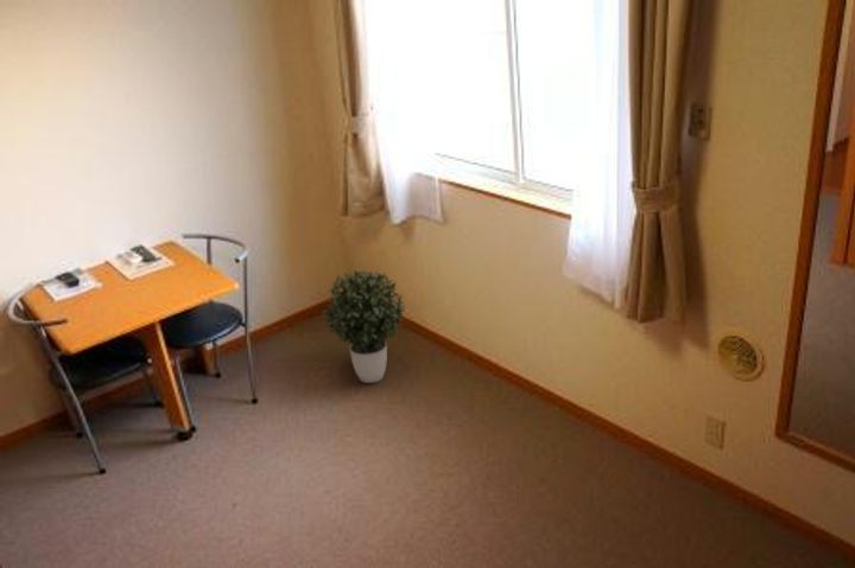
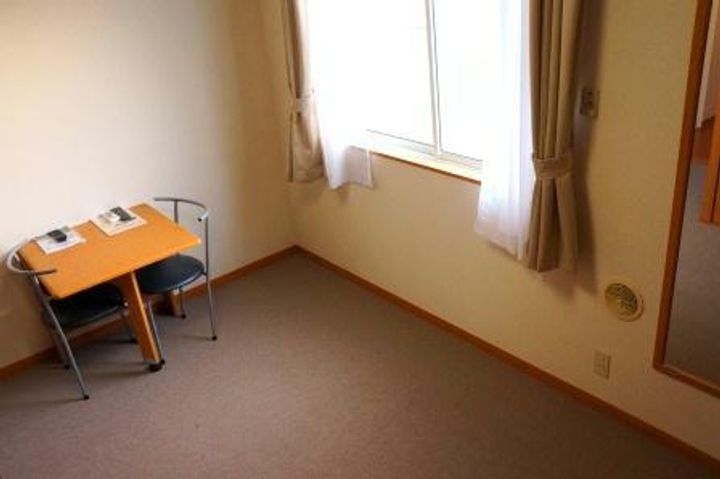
- potted plant [319,269,407,384]
